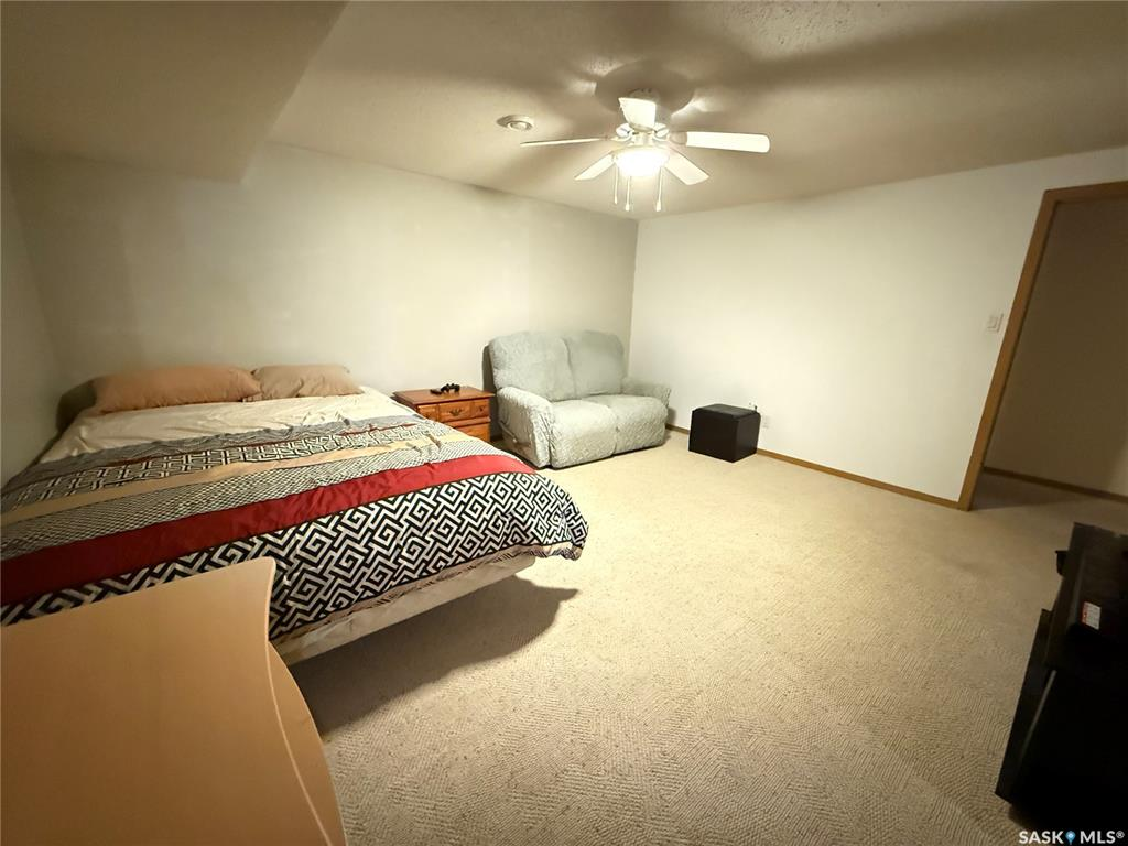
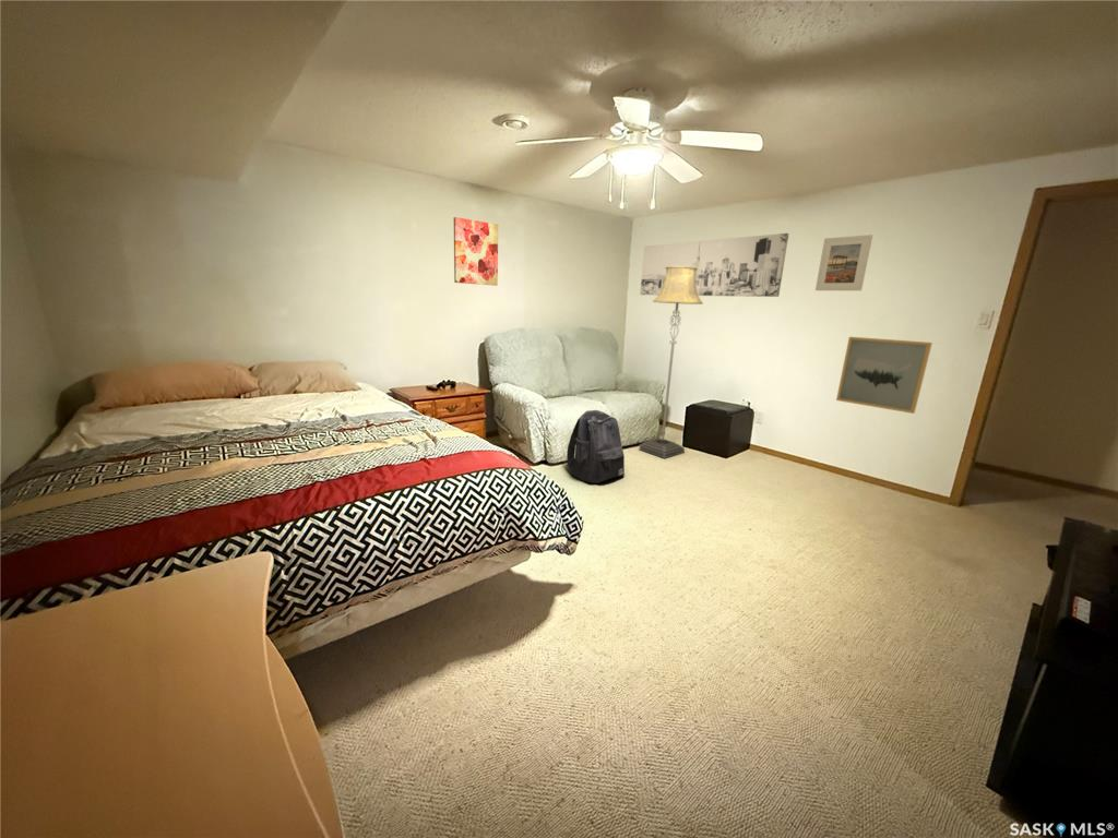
+ wall art [835,336,933,415]
+ wall art [639,232,789,298]
+ backpack [566,409,626,484]
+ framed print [814,234,873,291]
+ wall art [453,216,499,287]
+ floor lamp [638,266,704,459]
